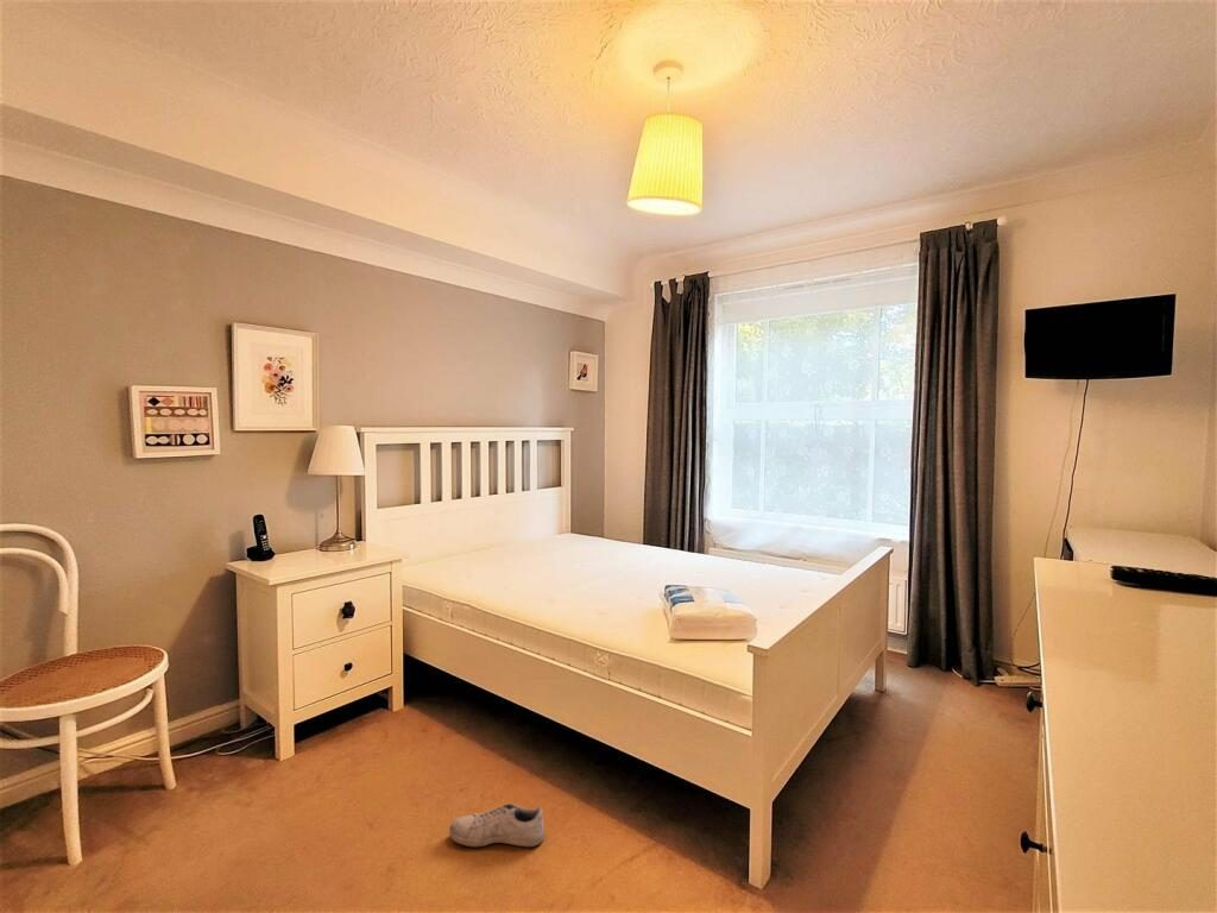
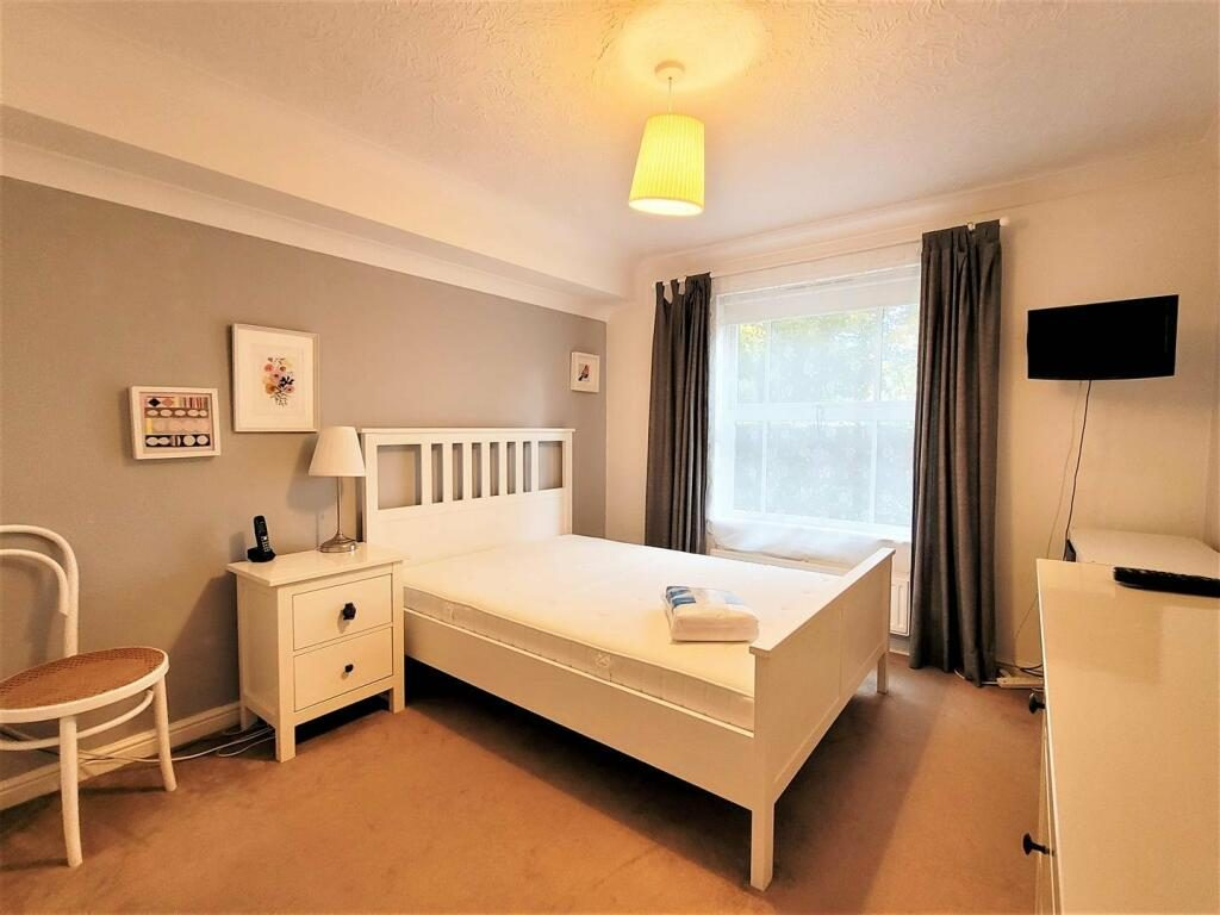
- shoe [448,802,546,849]
